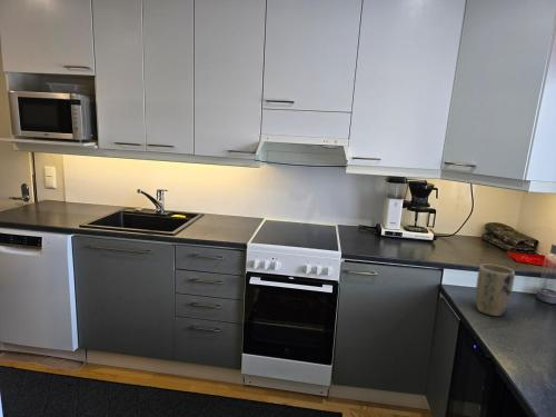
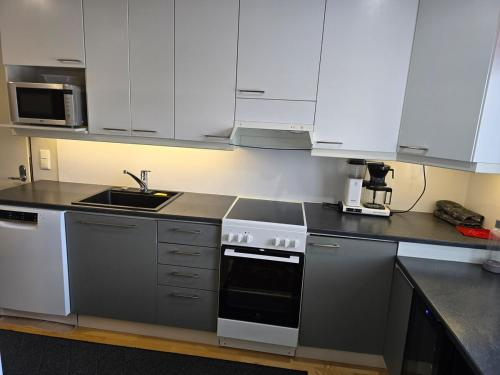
- plant pot [475,264,516,317]
